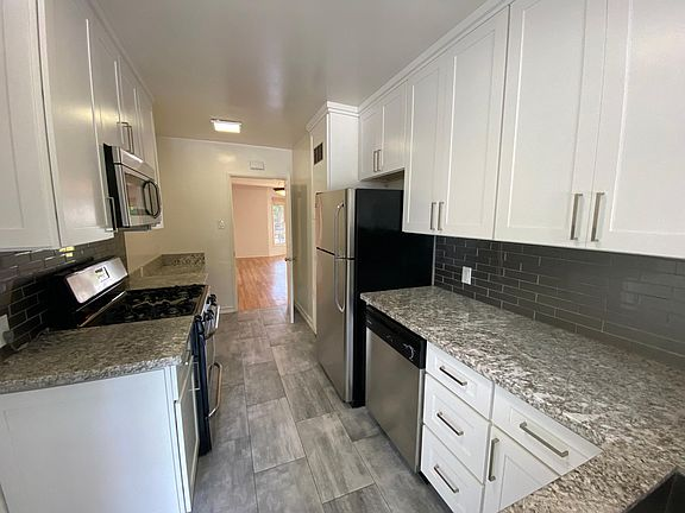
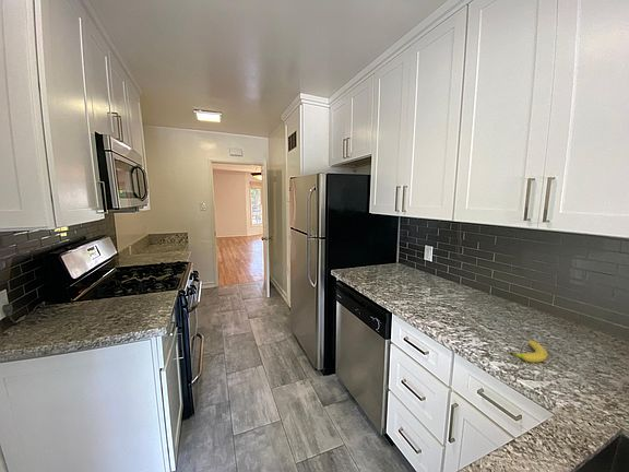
+ fruit [510,339,548,364]
